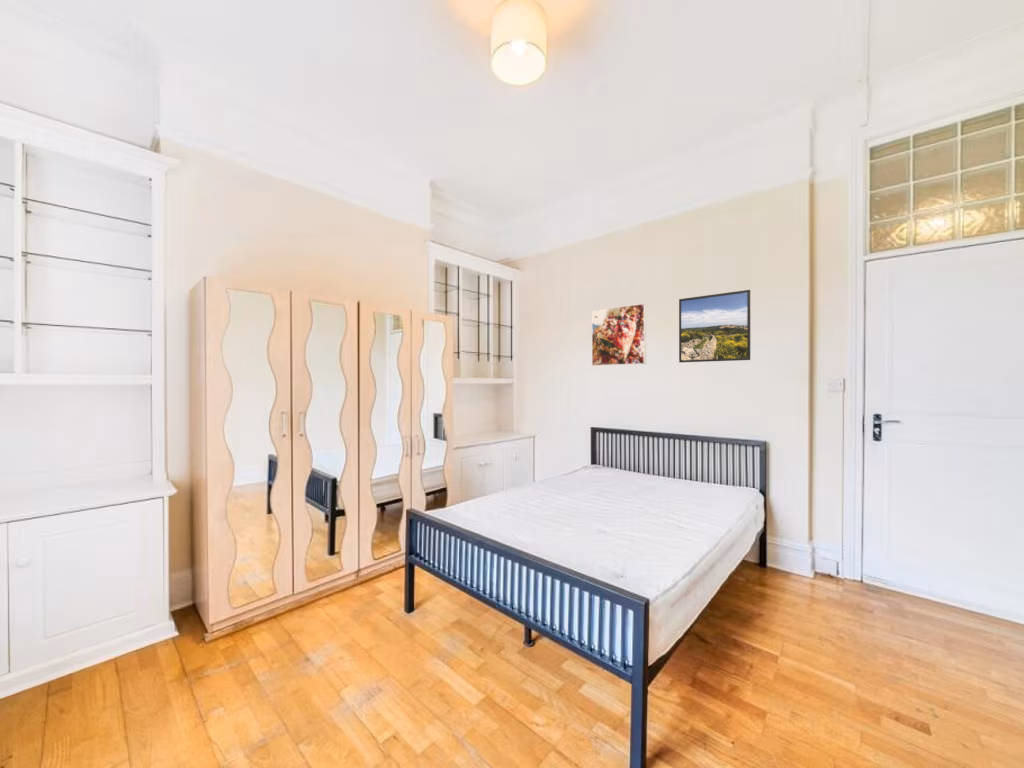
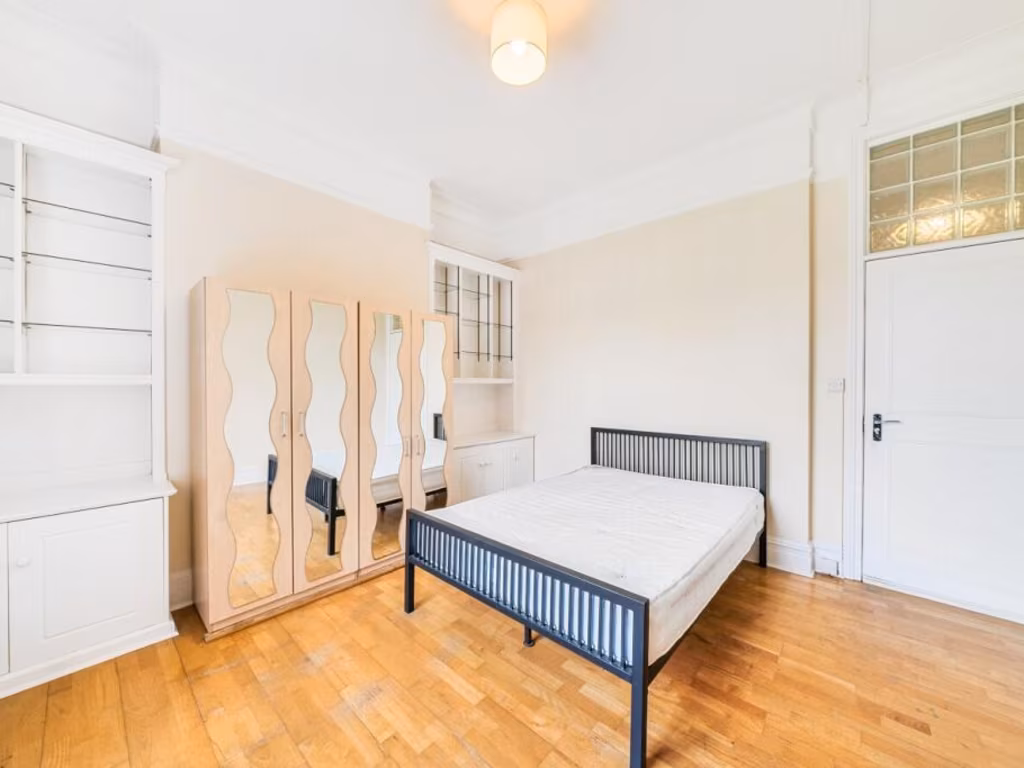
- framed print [591,303,647,367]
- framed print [678,289,751,363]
